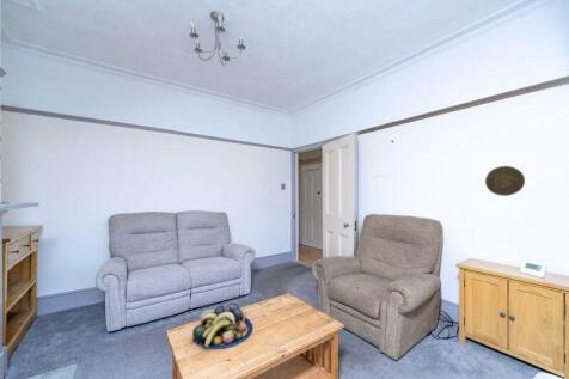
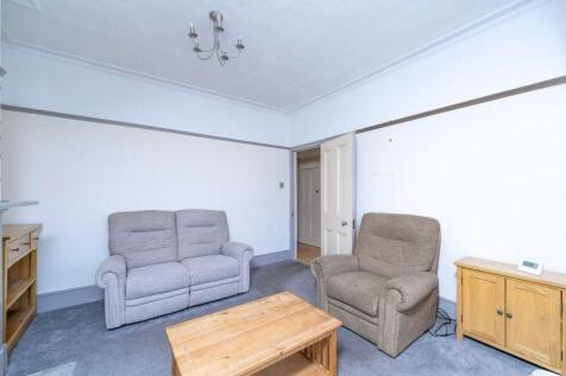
- decorative plate [484,165,526,197]
- fruit bowl [191,302,253,350]
